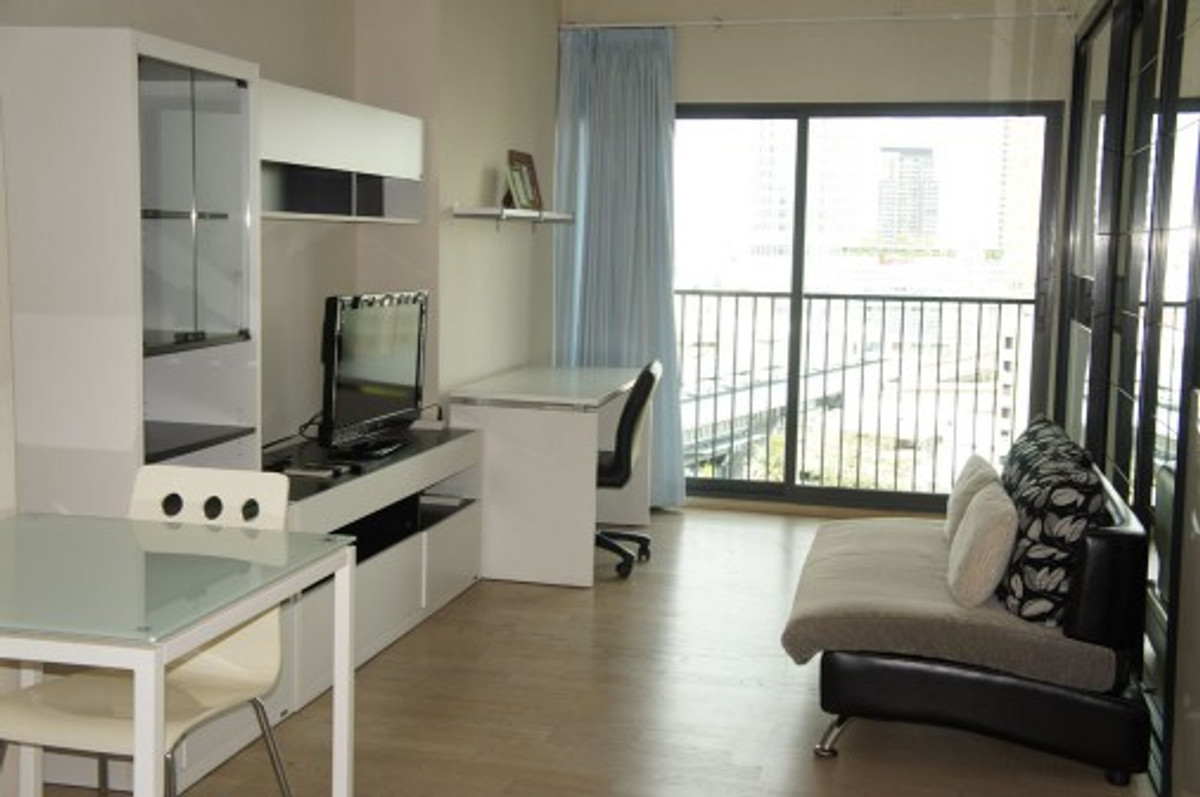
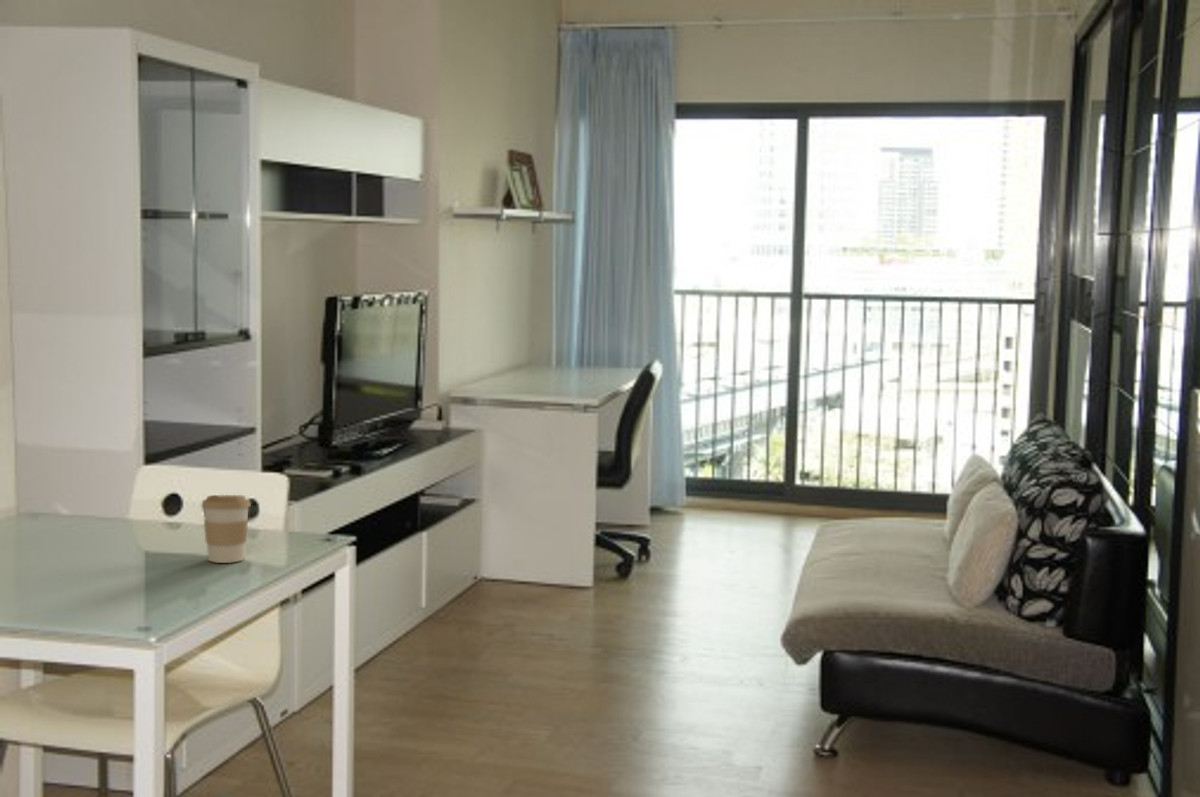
+ coffee cup [201,494,252,564]
